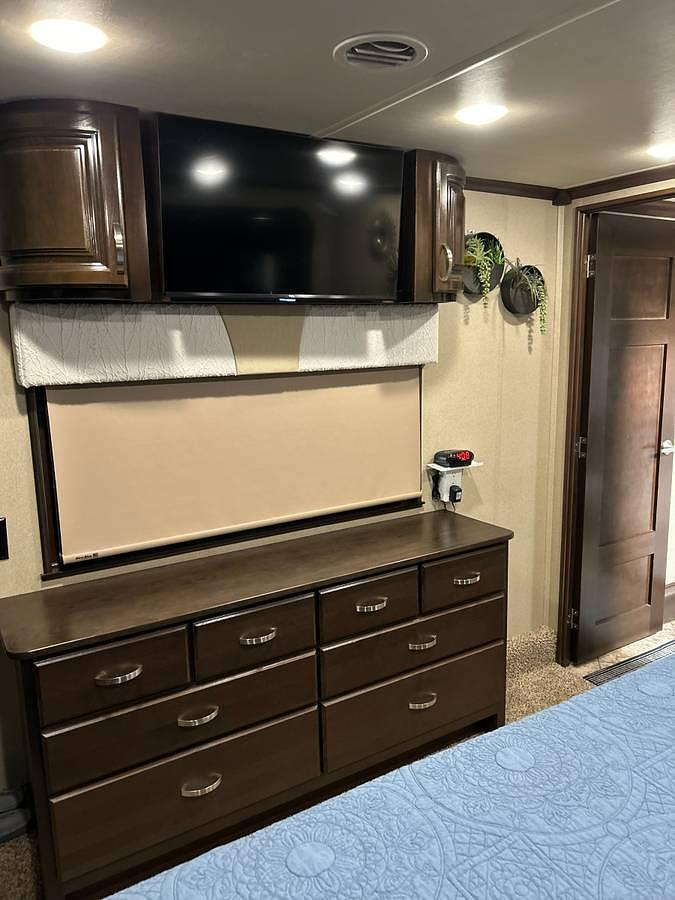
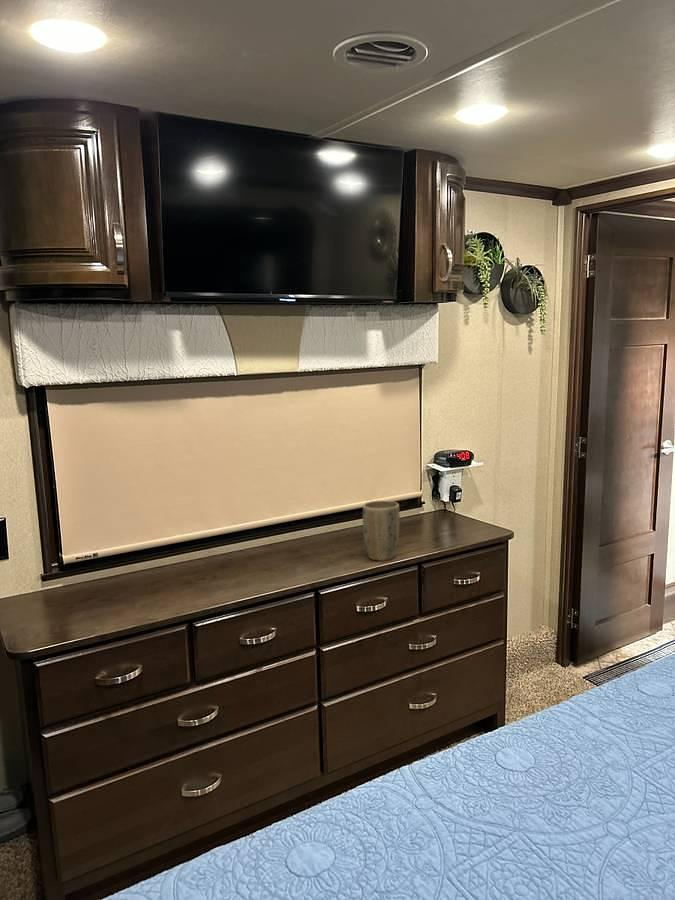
+ plant pot [362,500,401,562]
